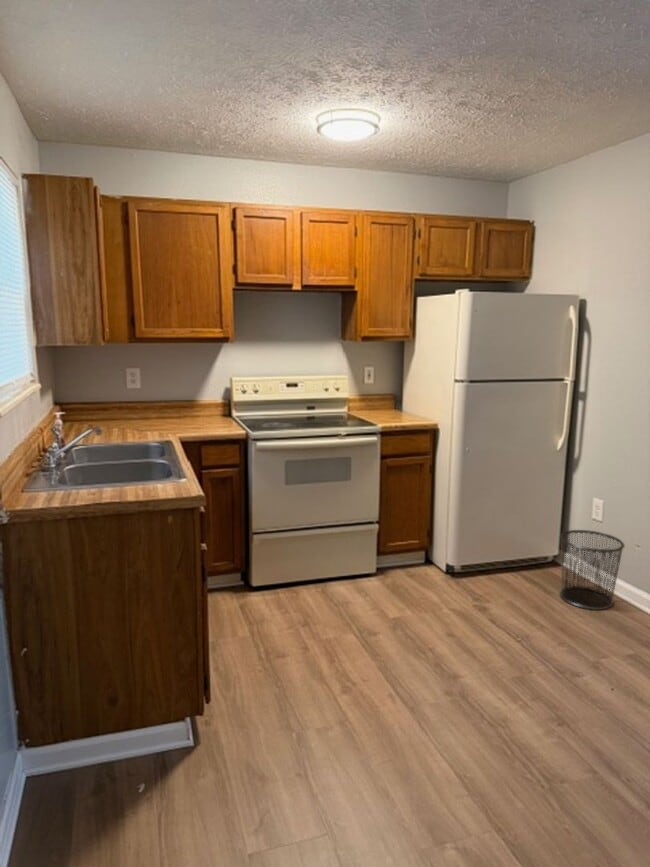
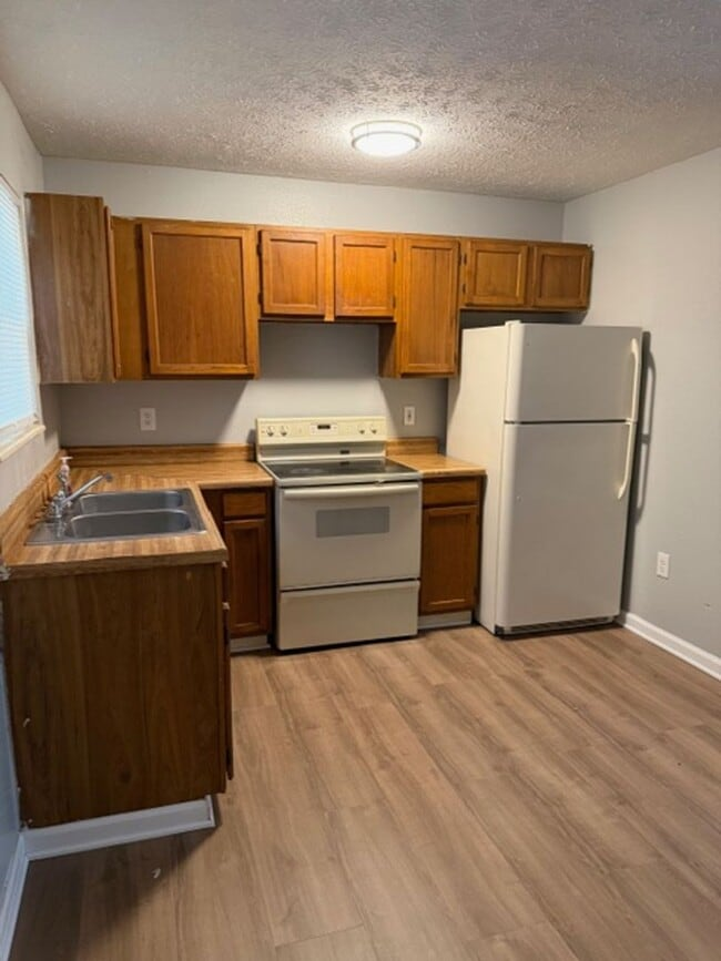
- waste bin [559,529,626,611]
